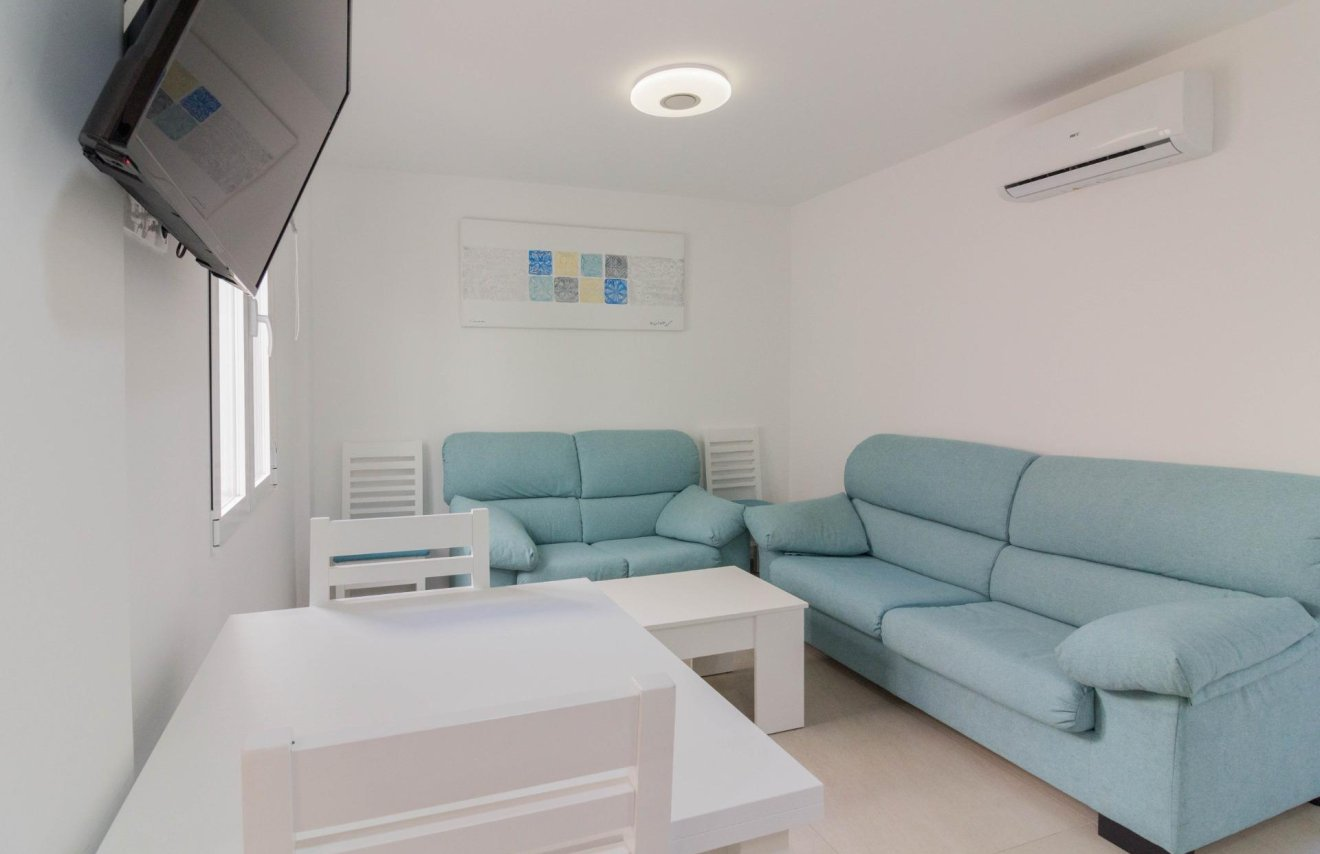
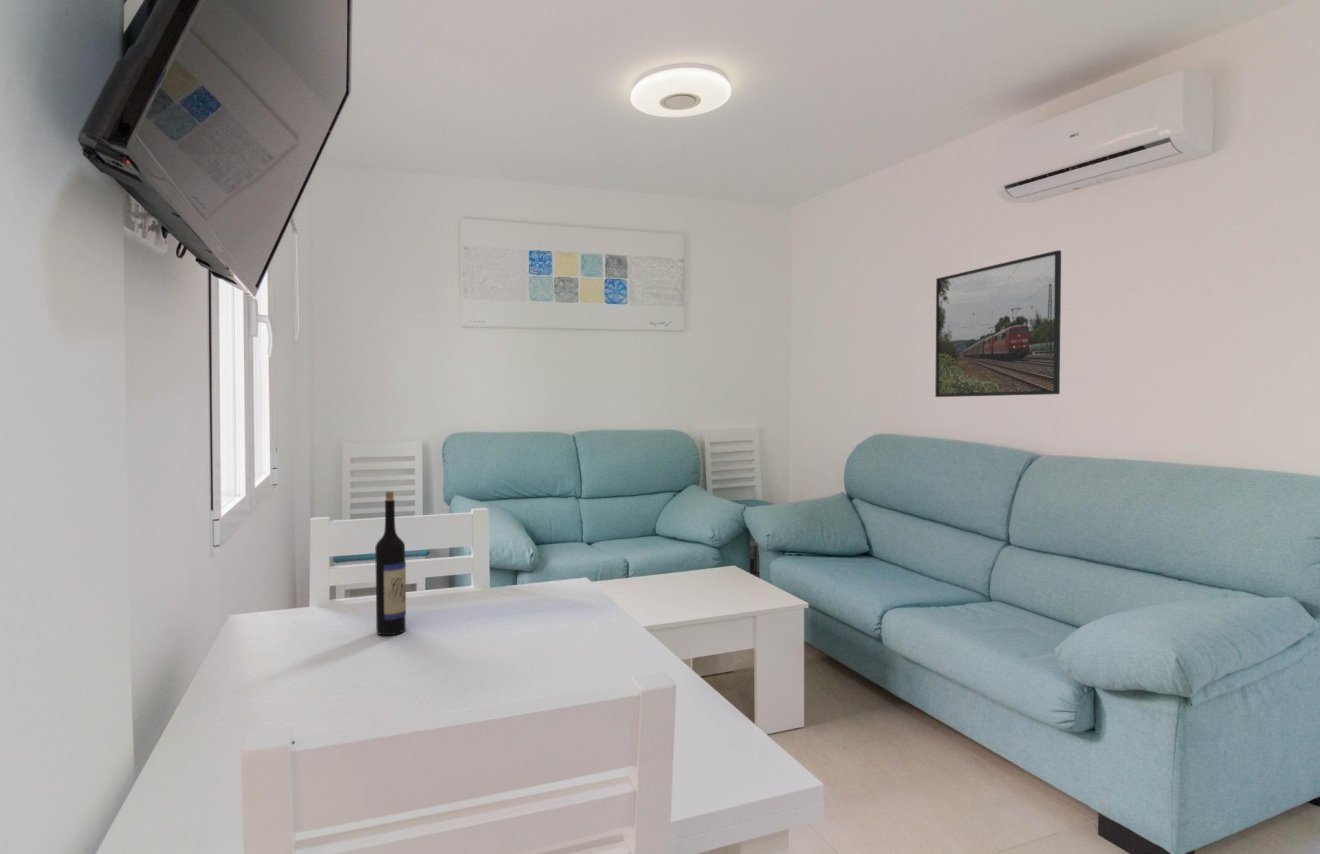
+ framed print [934,249,1062,398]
+ wine bottle [374,491,407,636]
